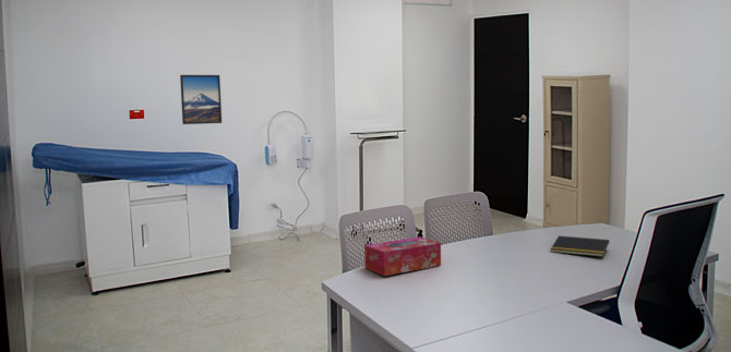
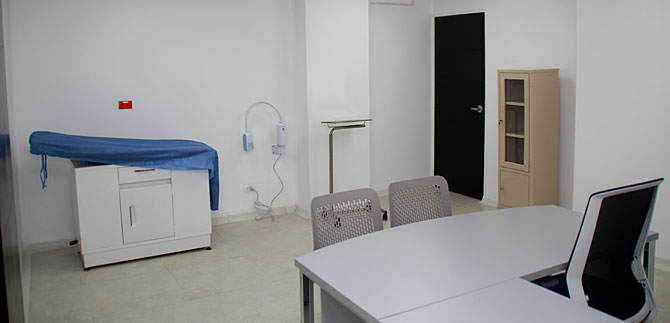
- notepad [550,234,610,258]
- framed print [179,74,223,125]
- tissue box [363,235,442,277]
